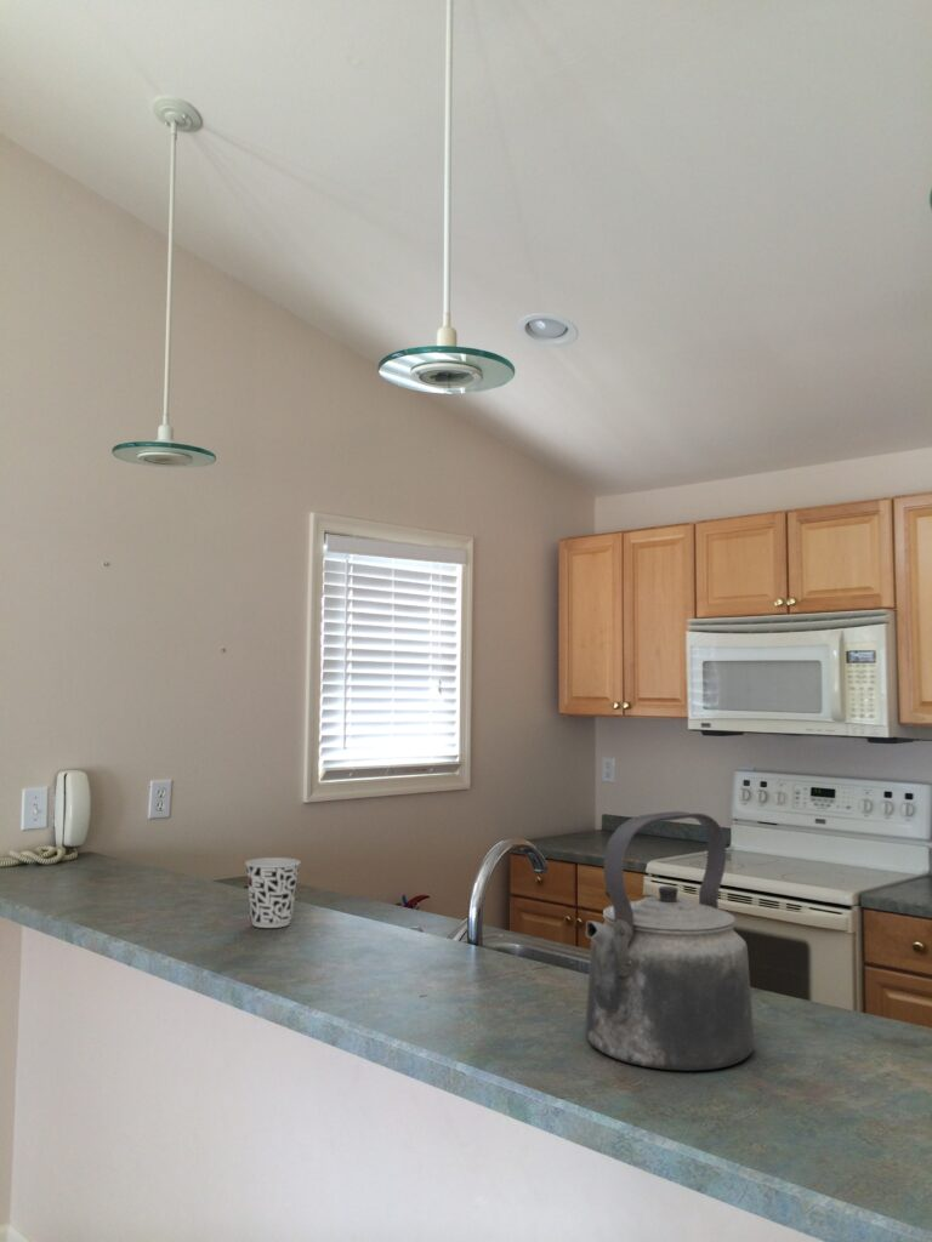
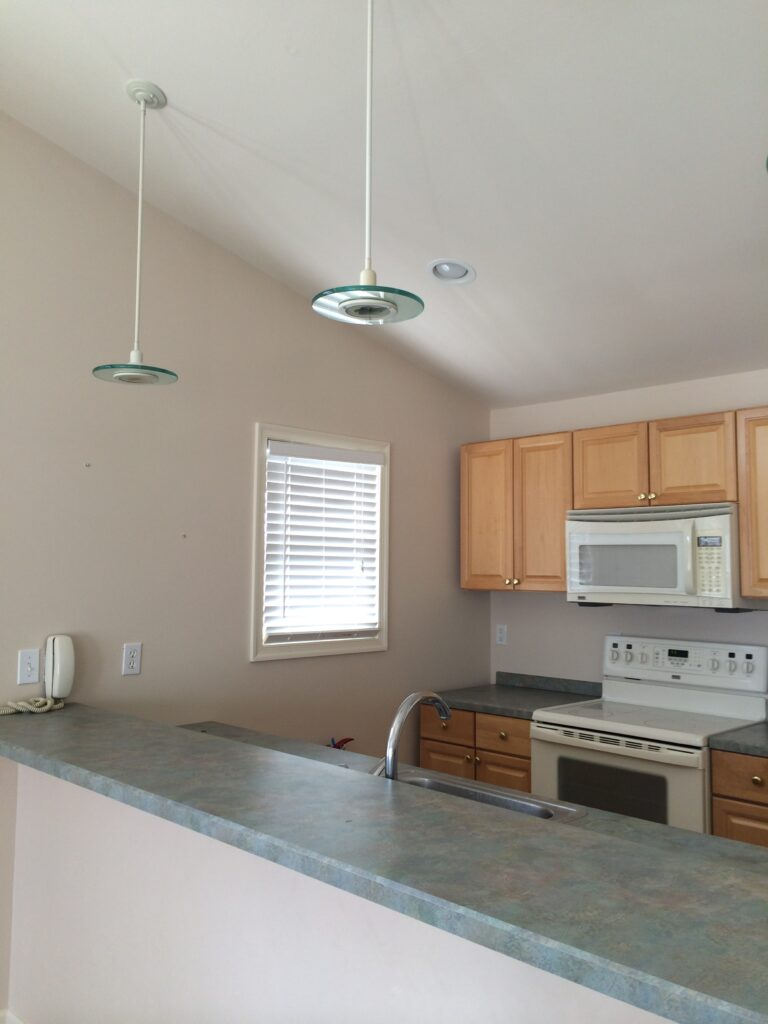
- kettle [584,810,756,1072]
- cup [244,856,301,929]
